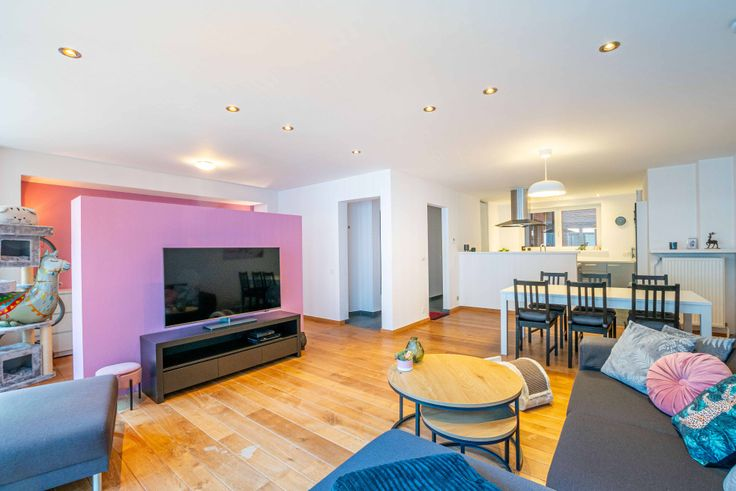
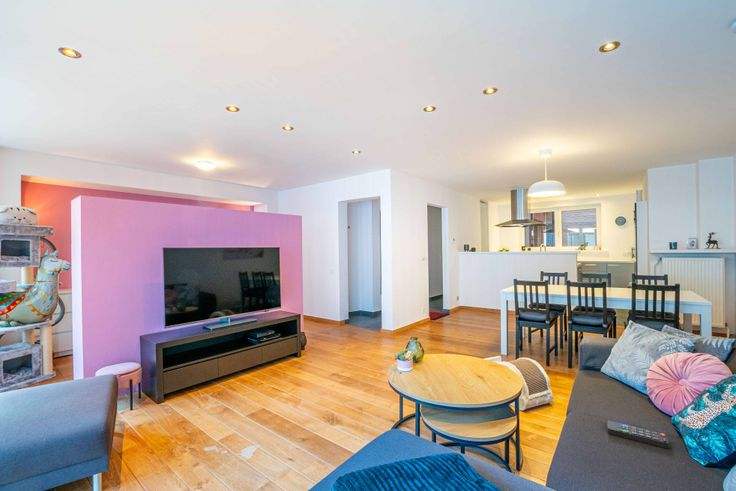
+ remote control [606,420,670,449]
